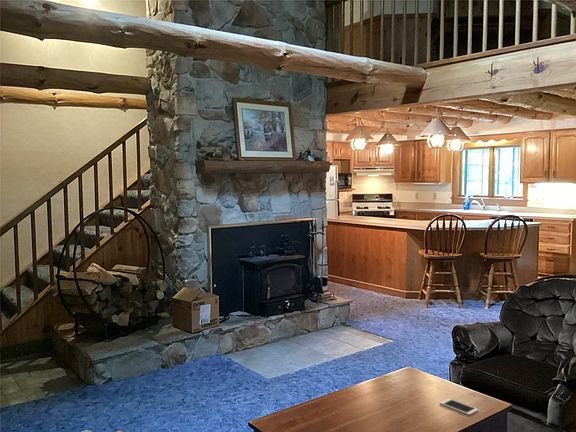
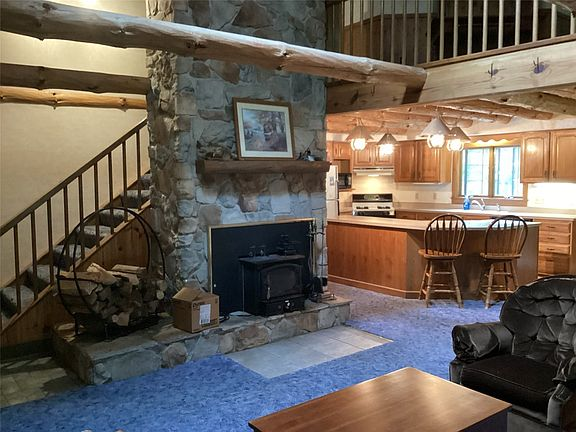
- cell phone [439,397,479,416]
